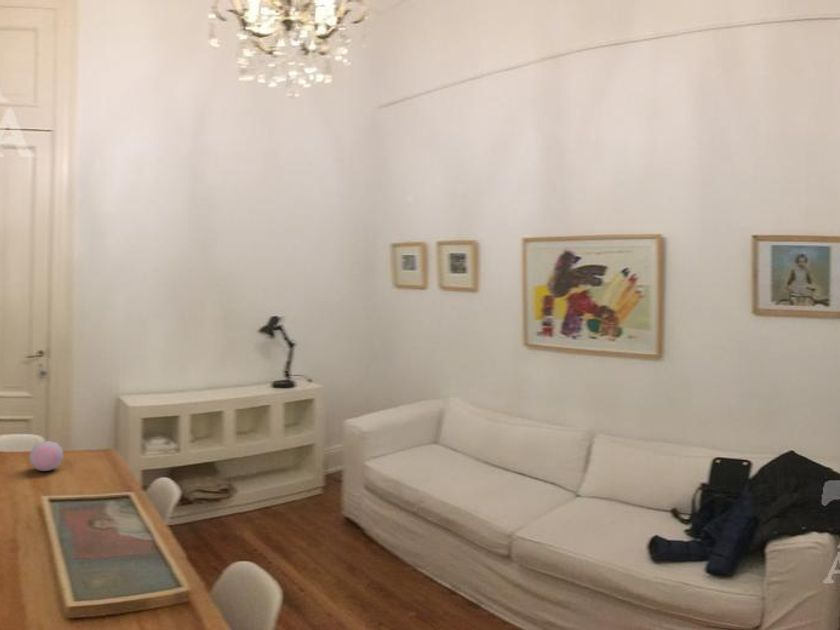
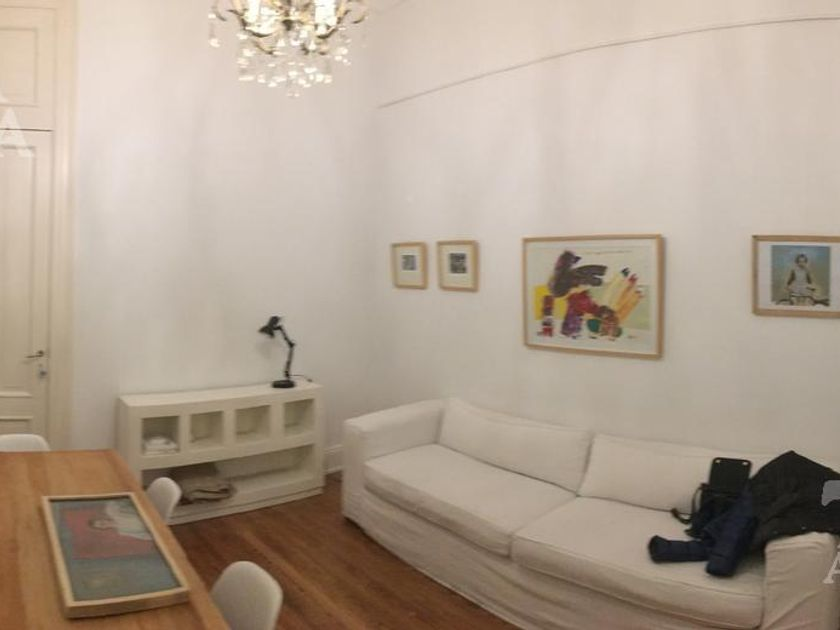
- decorative egg [28,440,64,472]
